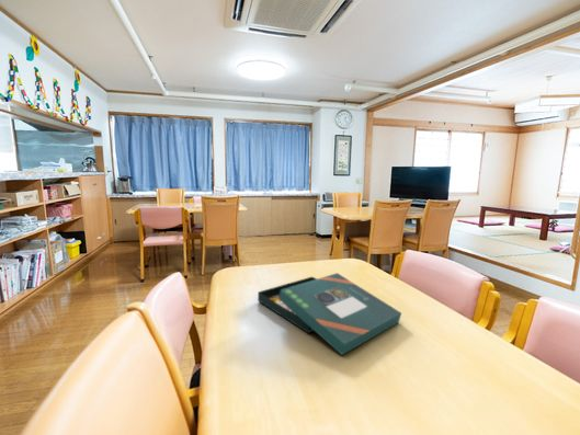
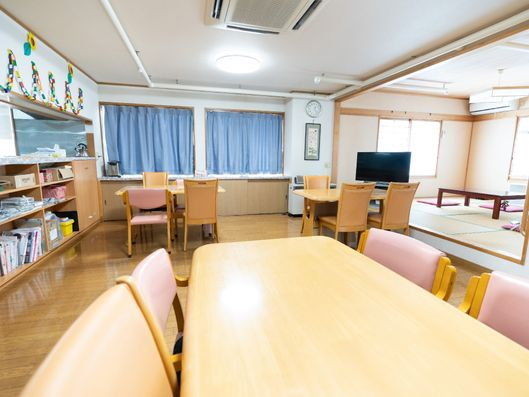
- board game [257,272,402,356]
